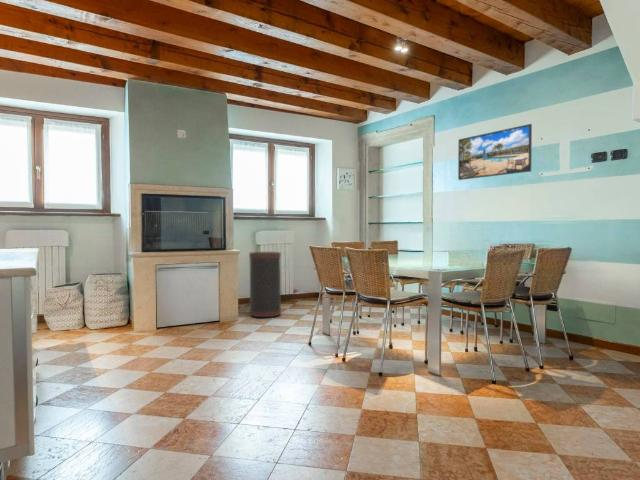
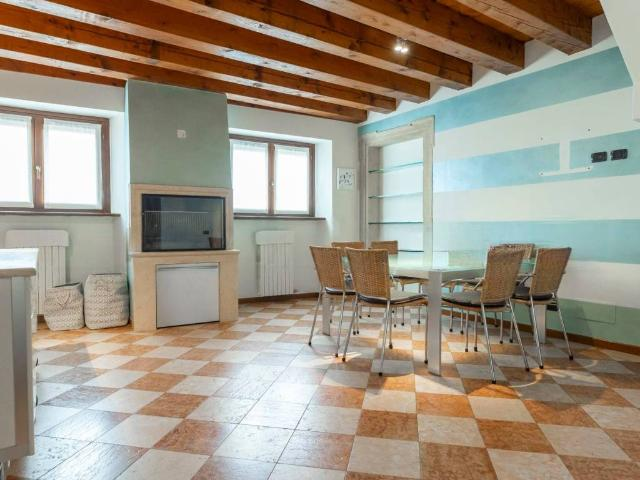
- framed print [457,123,533,181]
- trash can [248,251,282,319]
